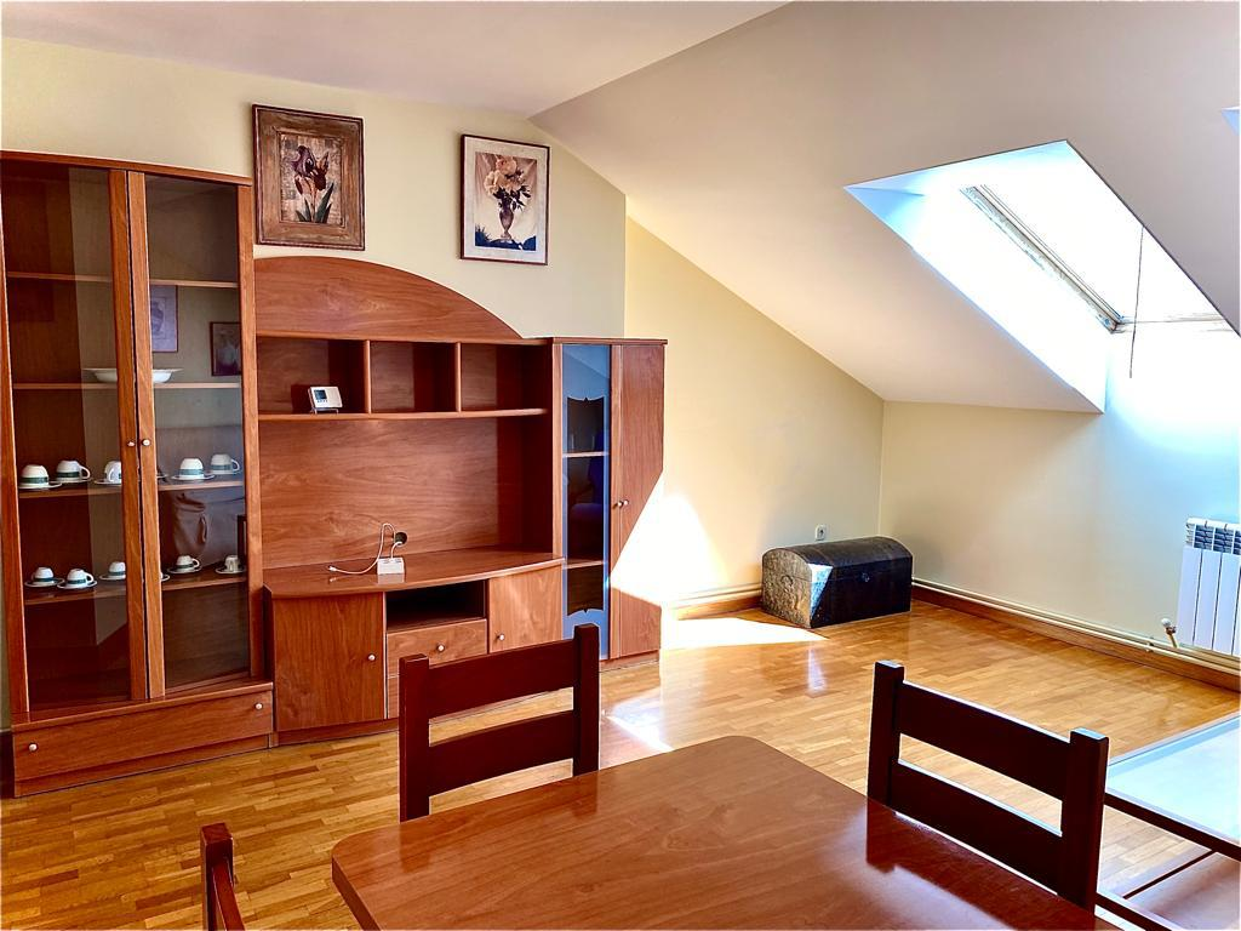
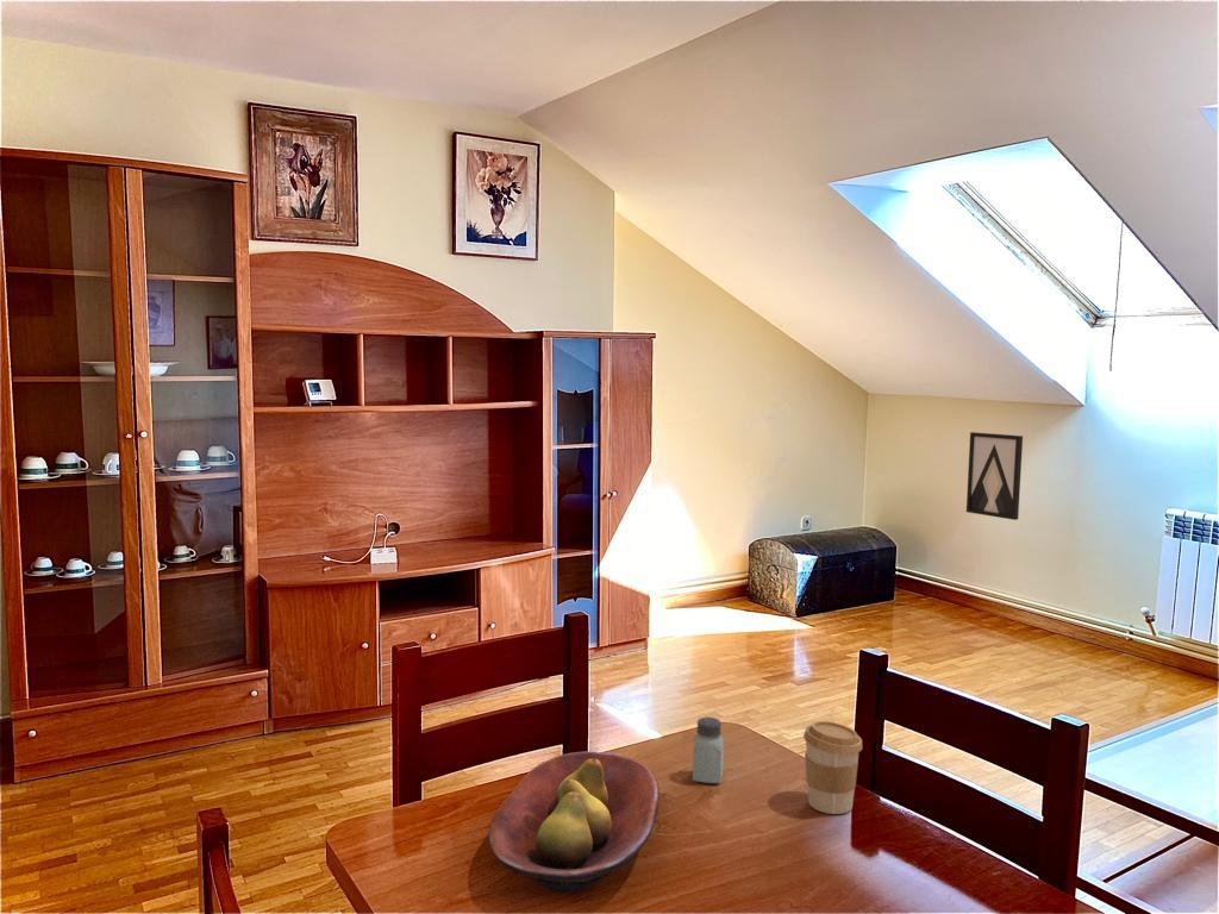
+ coffee cup [802,720,863,815]
+ saltshaker [692,715,725,784]
+ fruit bowl [488,751,661,895]
+ wall art [965,431,1024,521]
